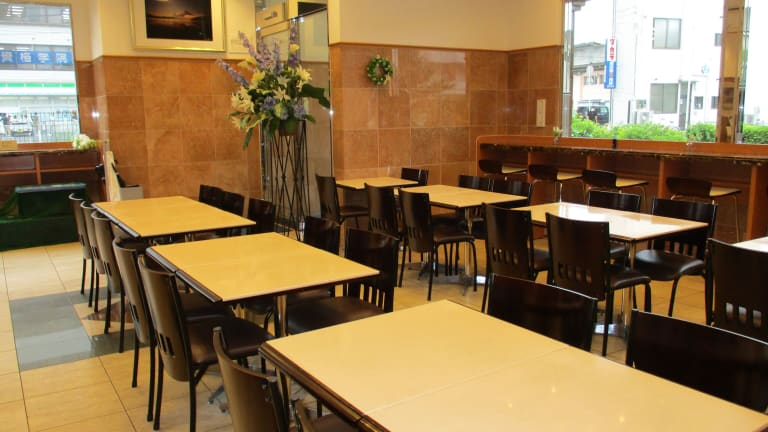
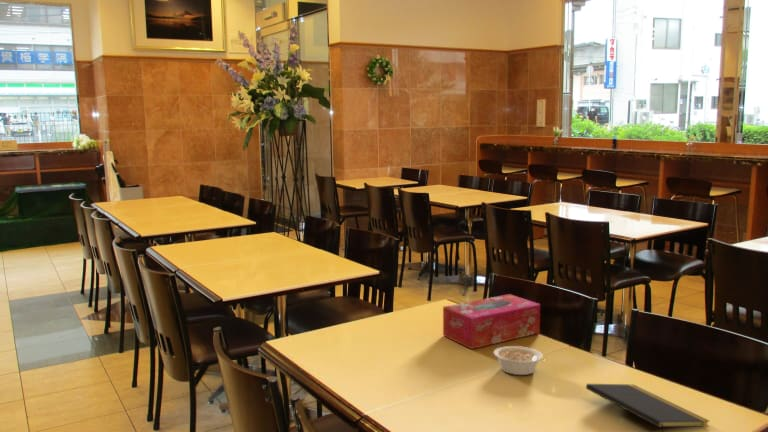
+ notepad [585,383,711,432]
+ tissue box [442,293,541,350]
+ legume [493,345,544,376]
